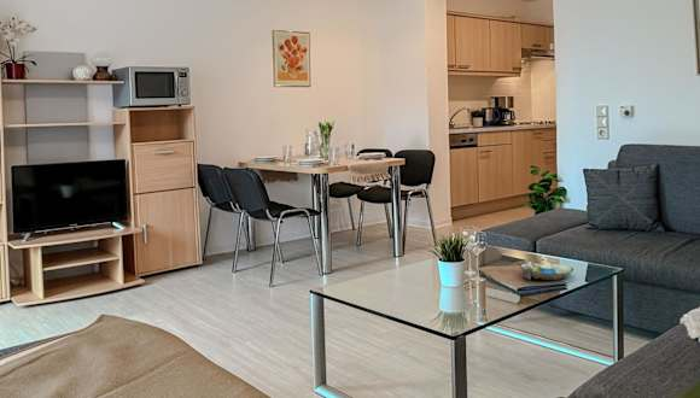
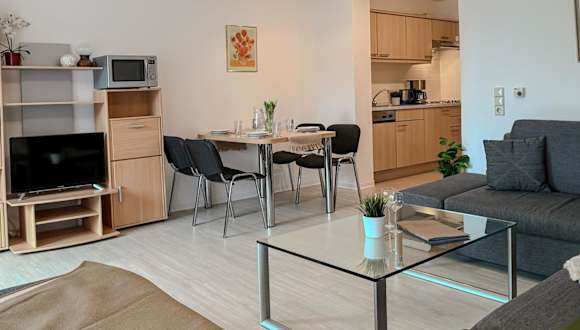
- decorative bowl [519,254,574,281]
